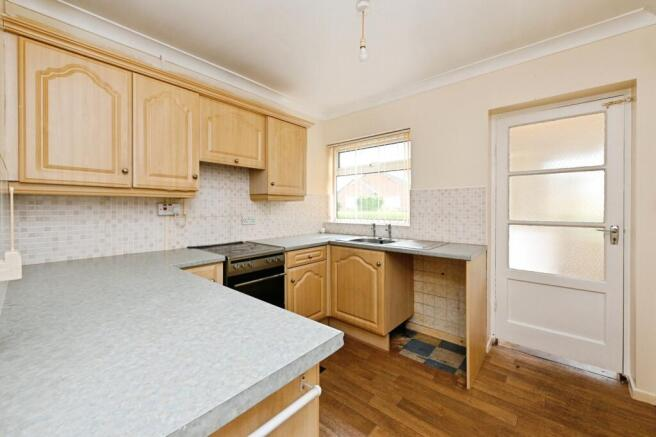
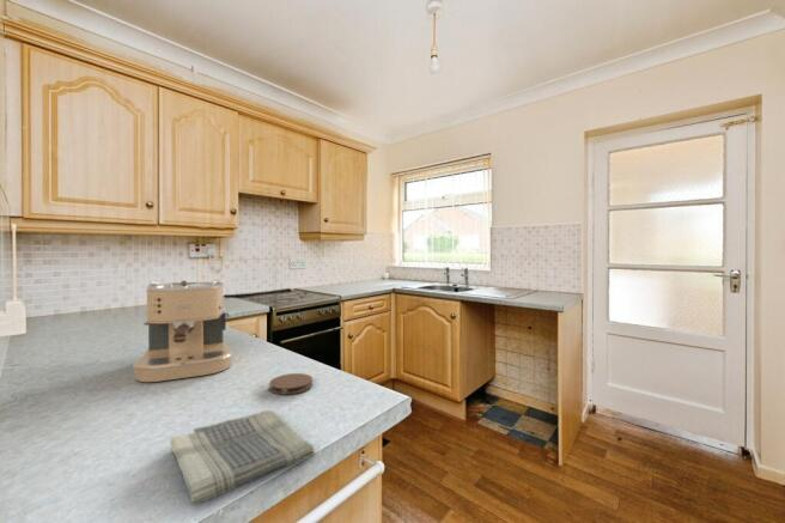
+ coaster [268,372,314,395]
+ dish towel [169,409,316,506]
+ coffee maker [132,279,233,383]
